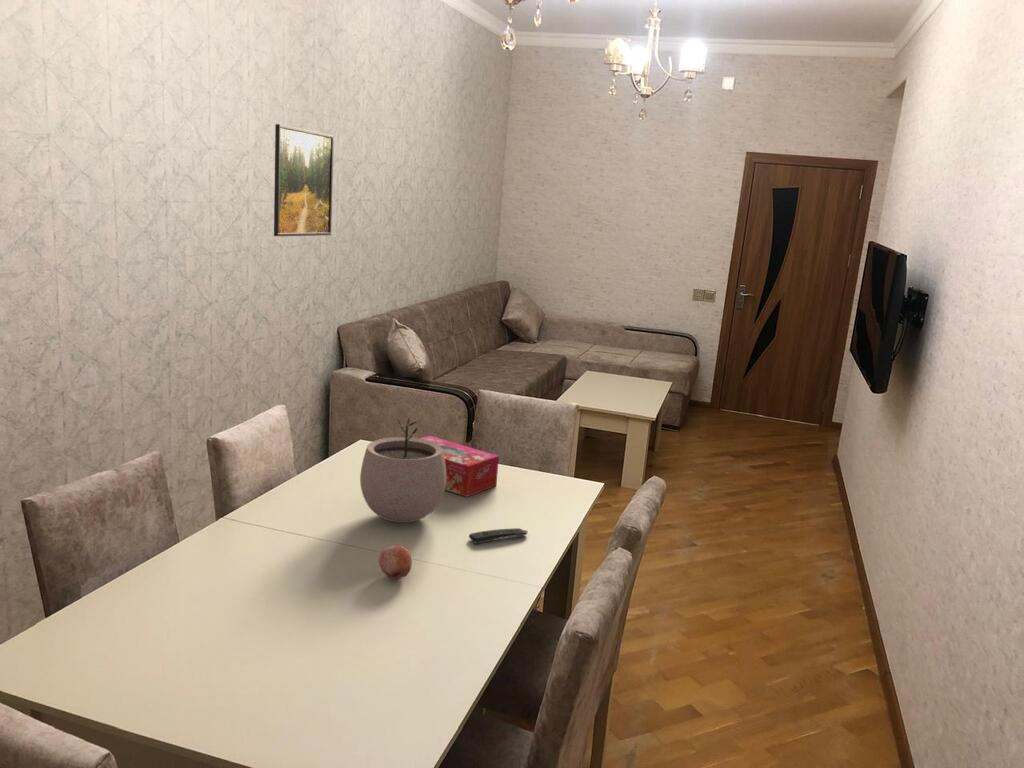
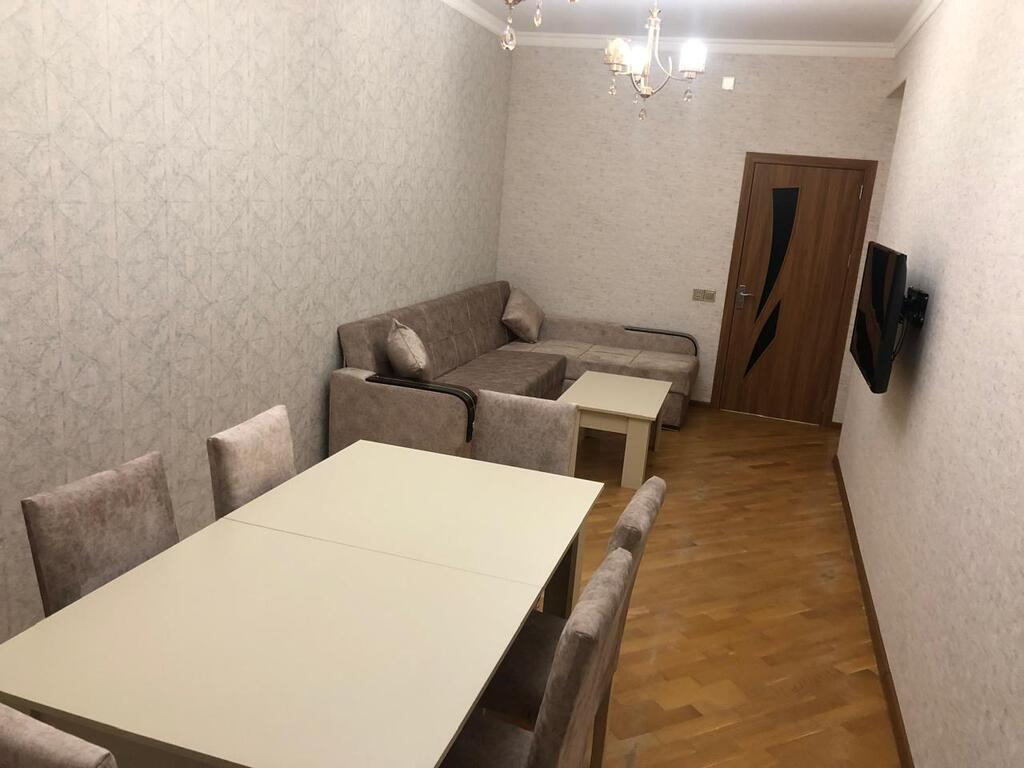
- plant pot [359,416,446,524]
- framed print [273,123,335,237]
- fruit [378,544,413,580]
- tissue box [419,435,500,498]
- remote control [468,527,529,545]
